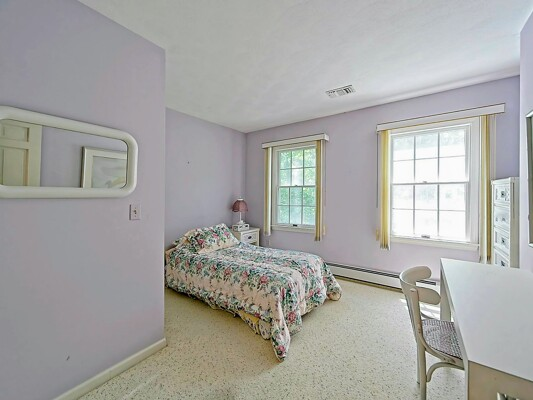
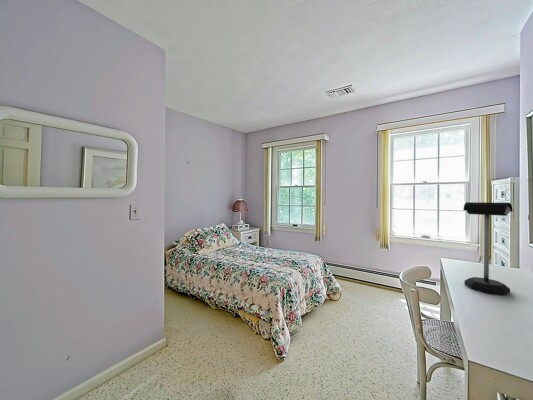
+ mailbox [462,201,514,296]
